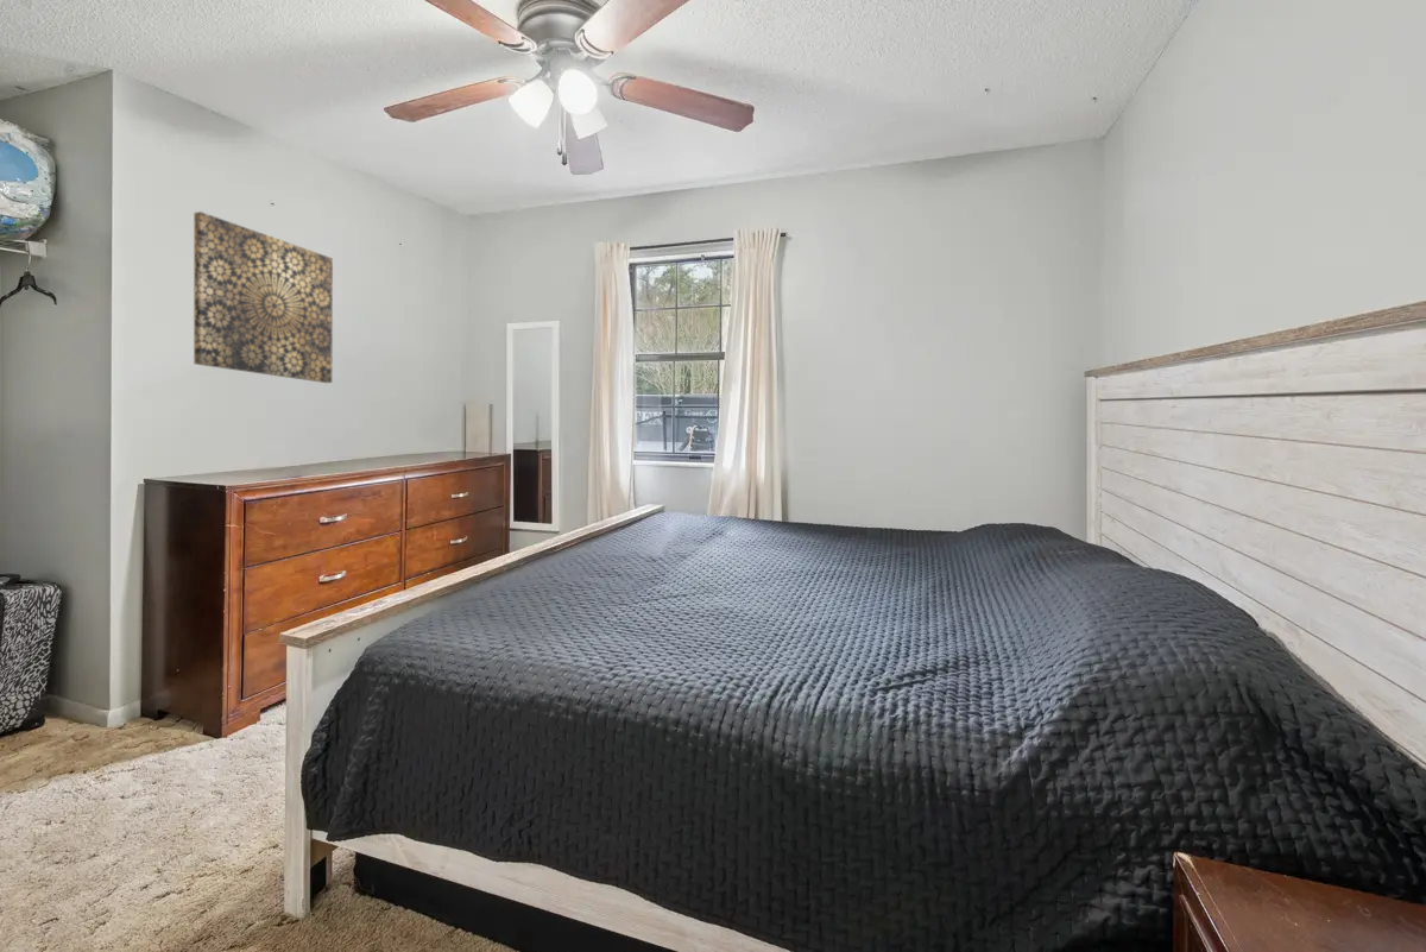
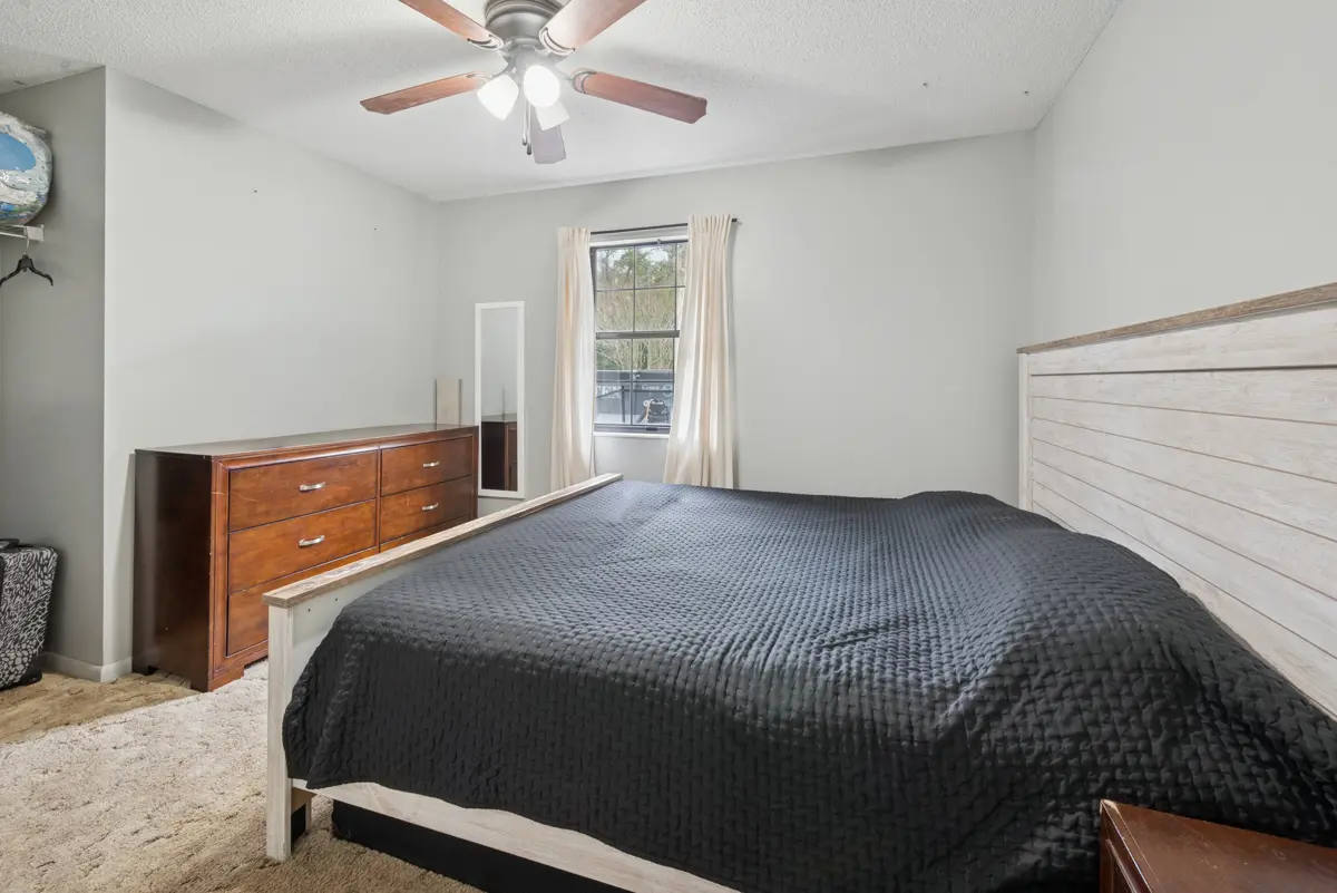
- wall art [193,210,334,384]
